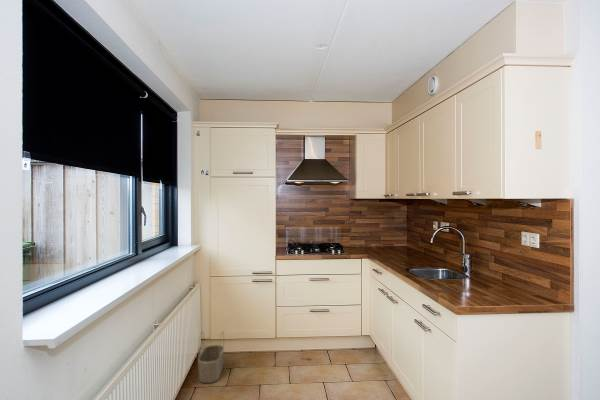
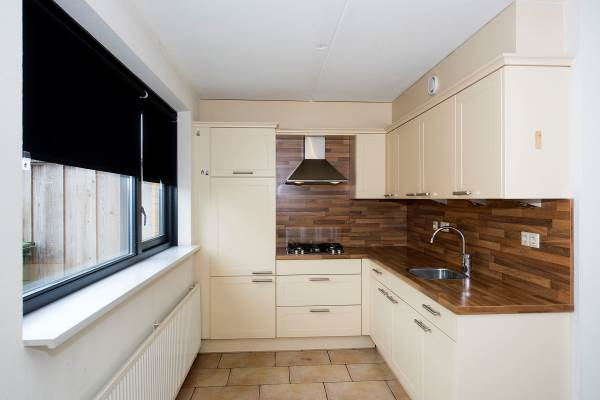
- wicker basket [197,330,225,384]
